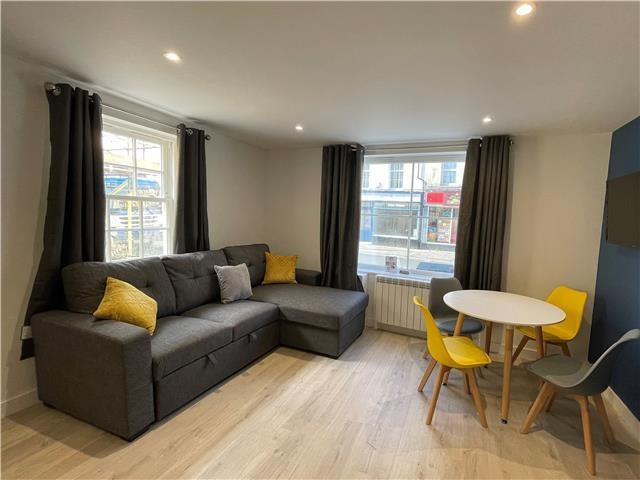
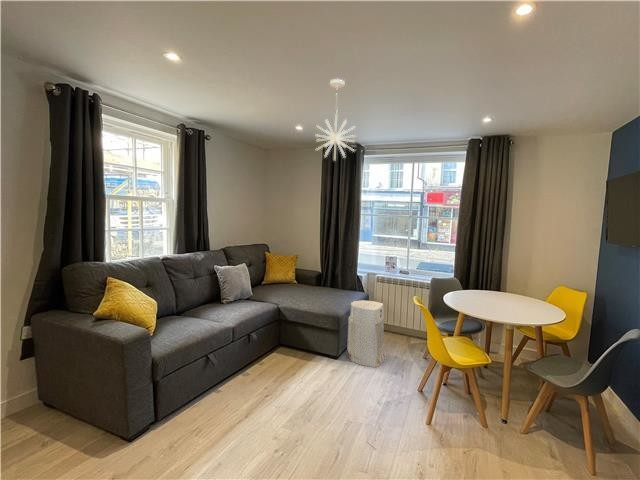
+ pendant light [314,78,357,162]
+ air purifier [346,299,387,368]
